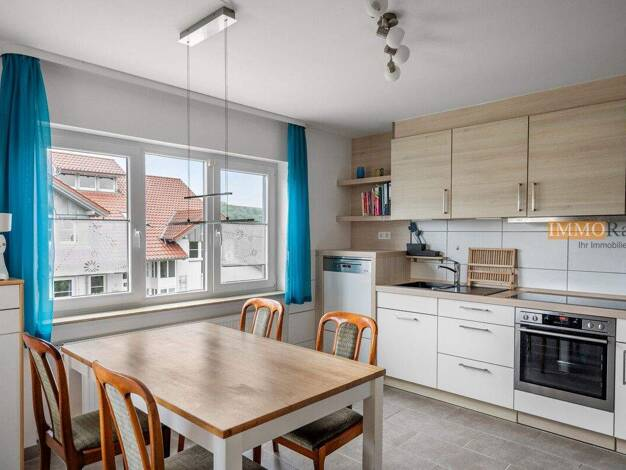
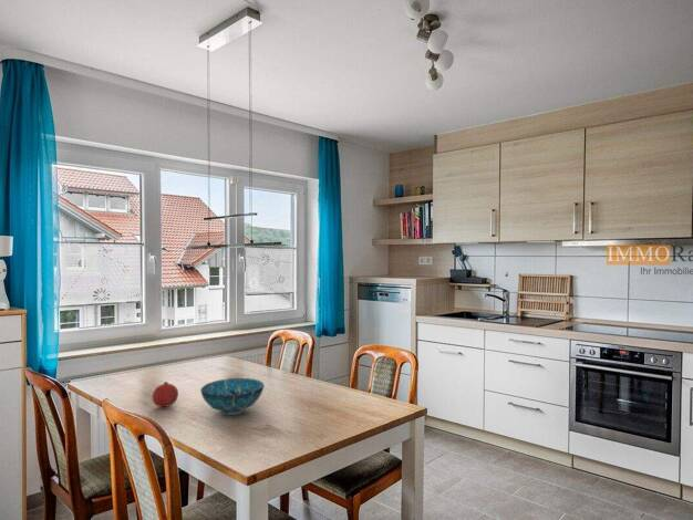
+ decorative bowl [199,377,266,416]
+ fruit [152,381,179,408]
